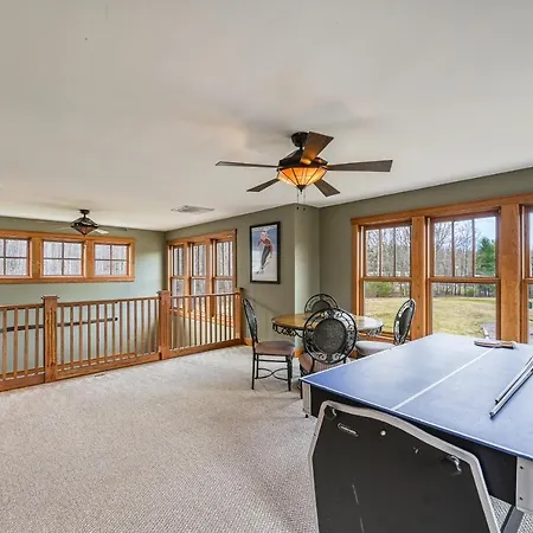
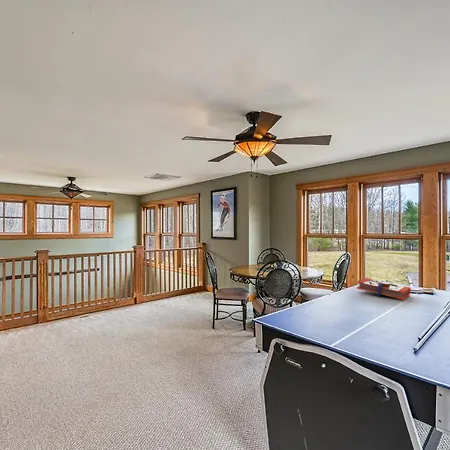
+ book [356,277,412,301]
